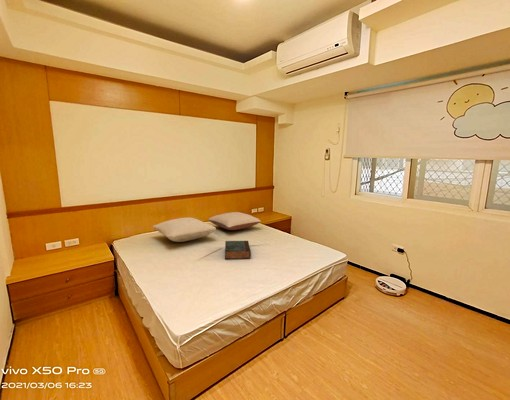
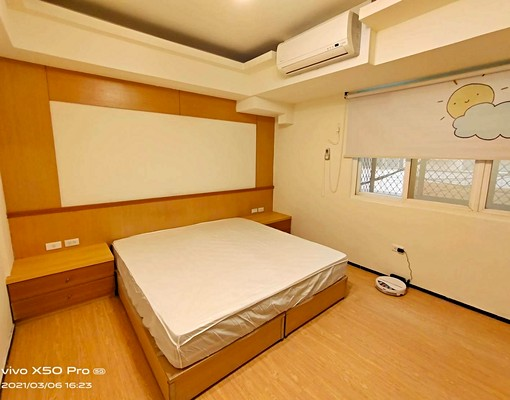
- book [224,240,252,260]
- pillow [207,211,262,231]
- pillow [152,217,217,243]
